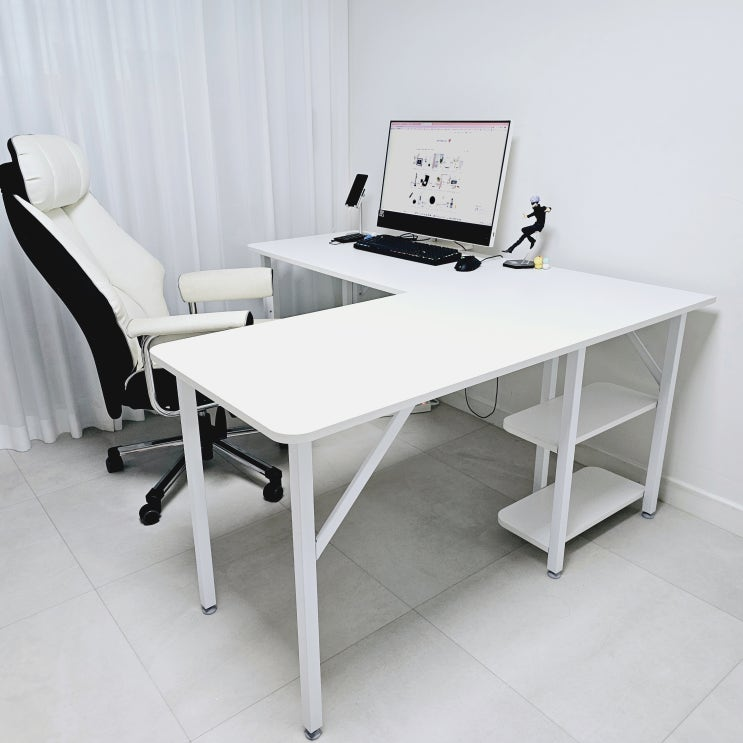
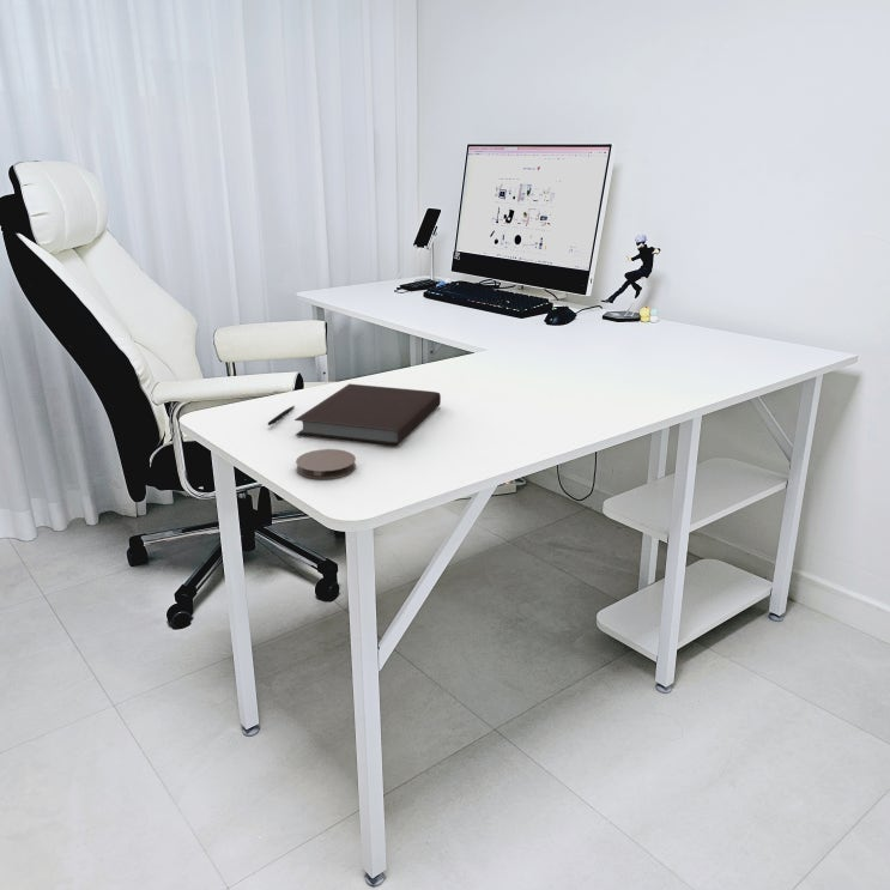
+ notebook [293,382,442,447]
+ pen [267,405,296,426]
+ coaster [295,448,357,480]
